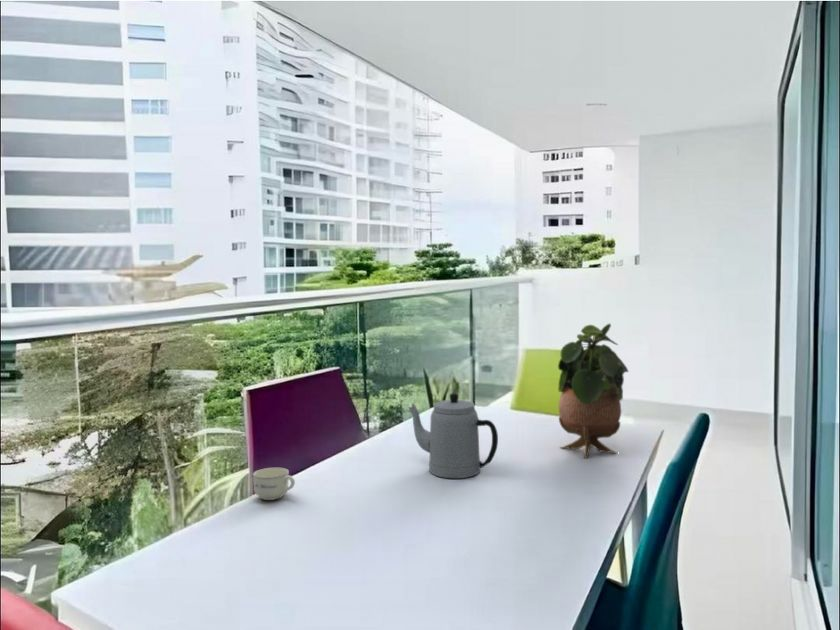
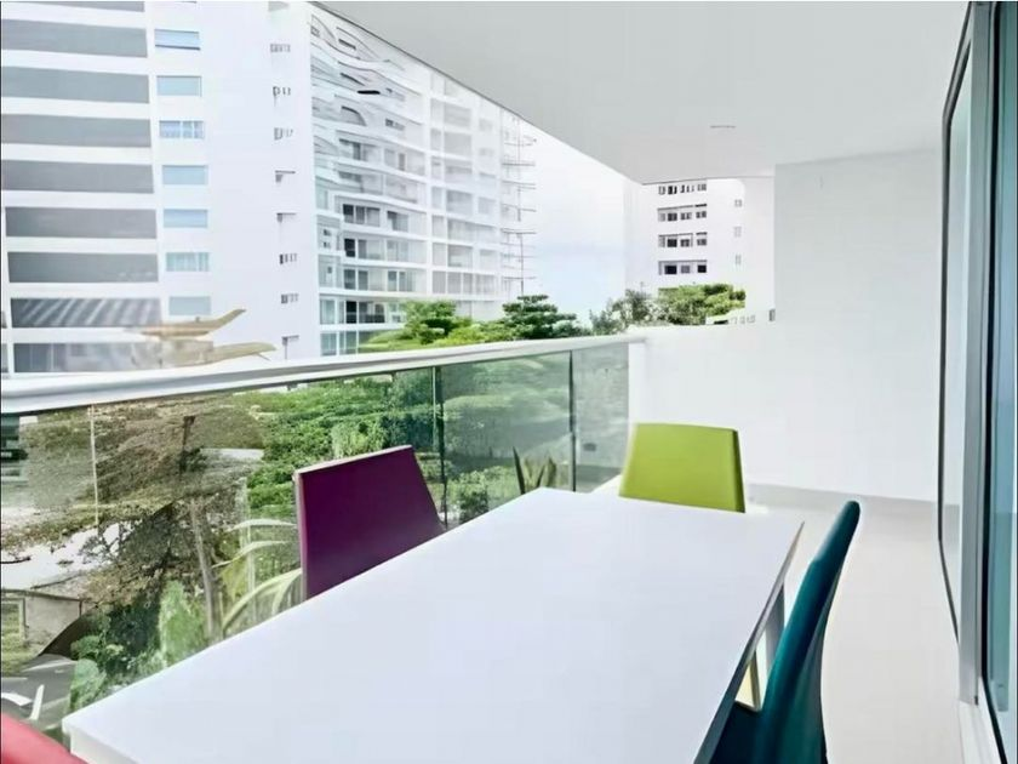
- potted plant [557,323,630,459]
- teapot [407,392,499,479]
- cup [252,467,296,501]
